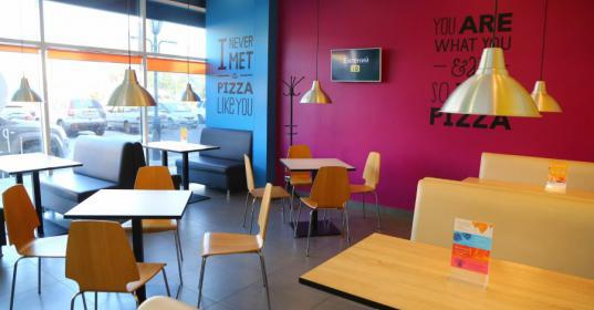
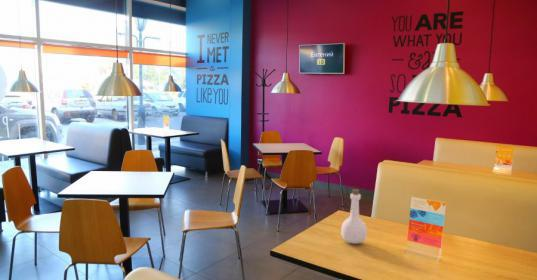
+ bottle [340,188,368,245]
